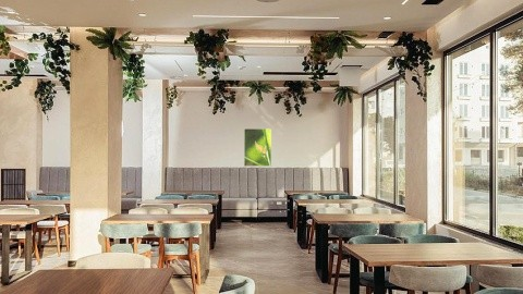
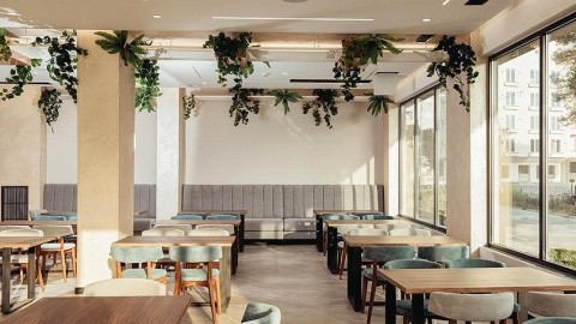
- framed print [243,127,272,168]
